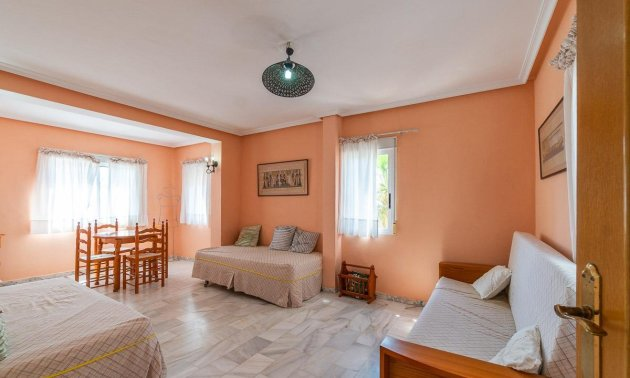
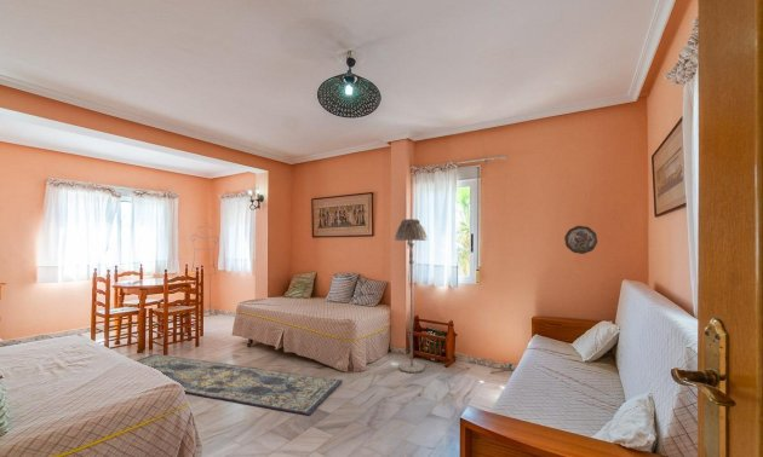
+ rug [136,353,343,417]
+ decorative plate [563,225,598,255]
+ floor lamp [394,218,429,374]
